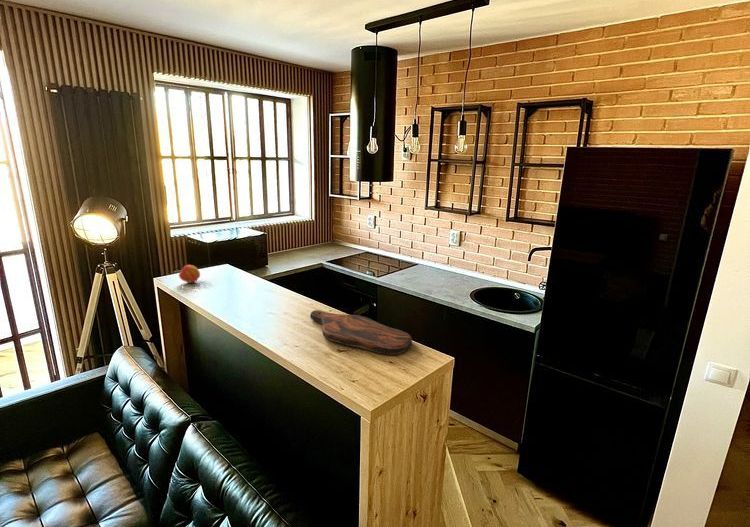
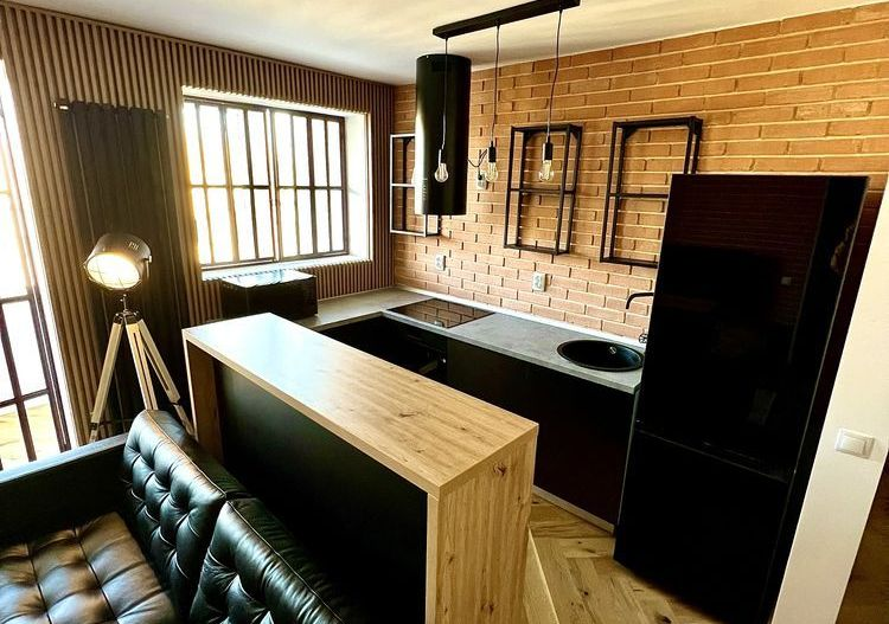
- cutting board [309,309,413,356]
- fruit [178,264,201,283]
